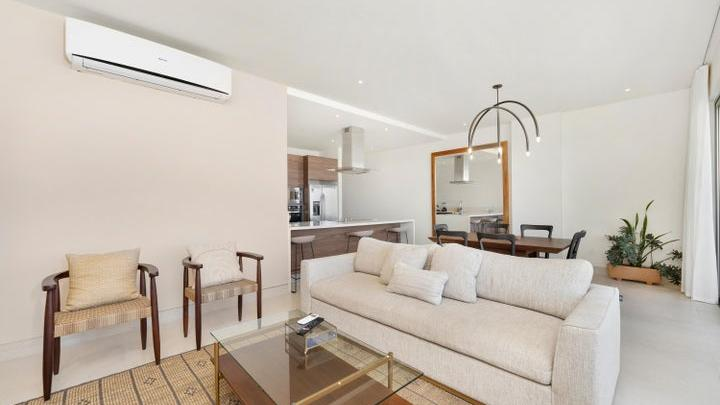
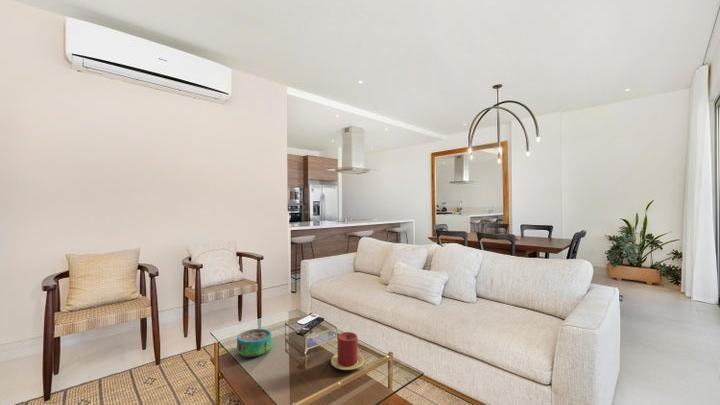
+ decorative bowl [236,328,272,358]
+ candle [330,331,365,371]
